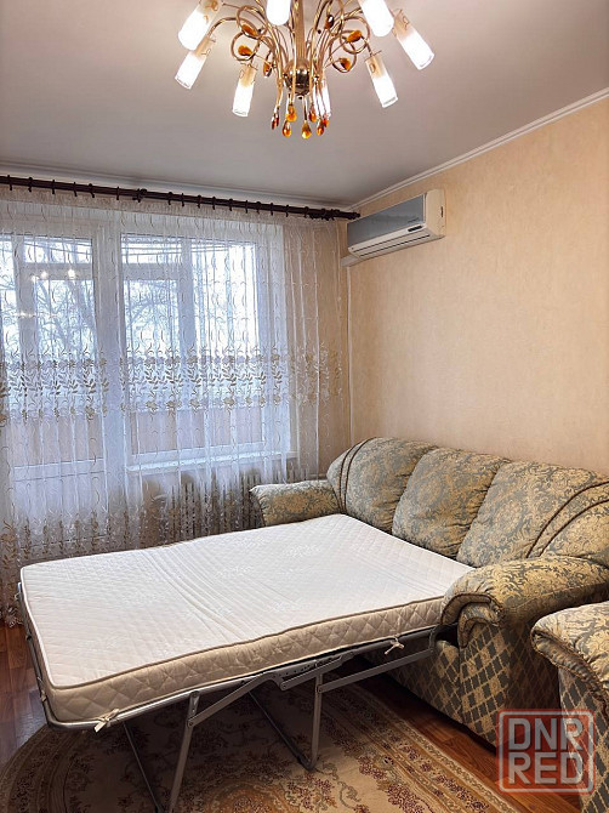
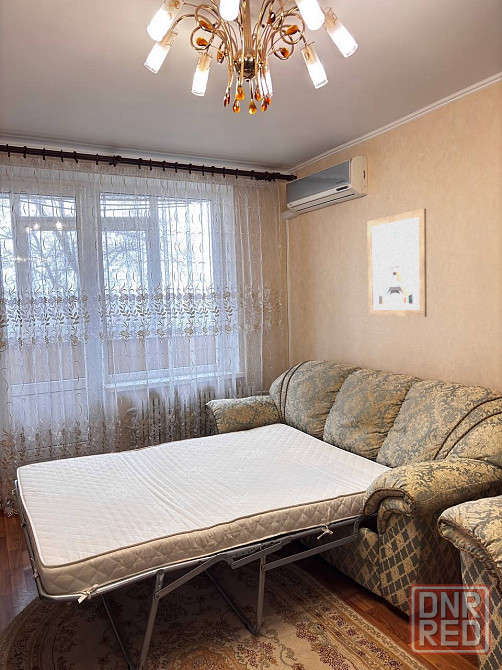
+ wall art [366,208,428,318]
